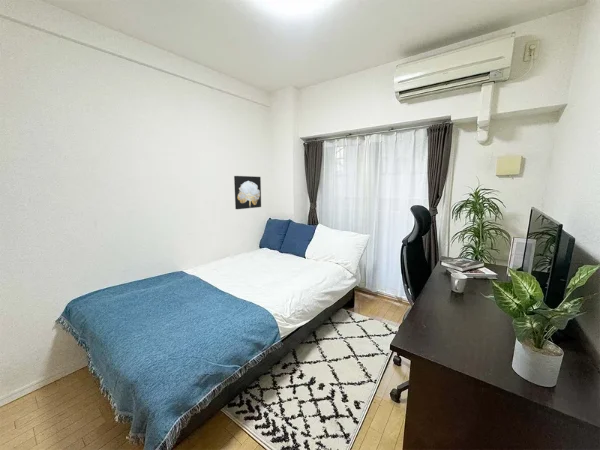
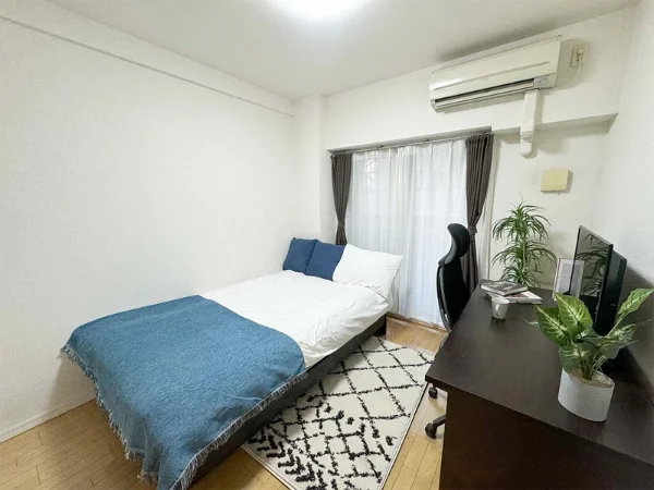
- wall art [233,175,262,210]
